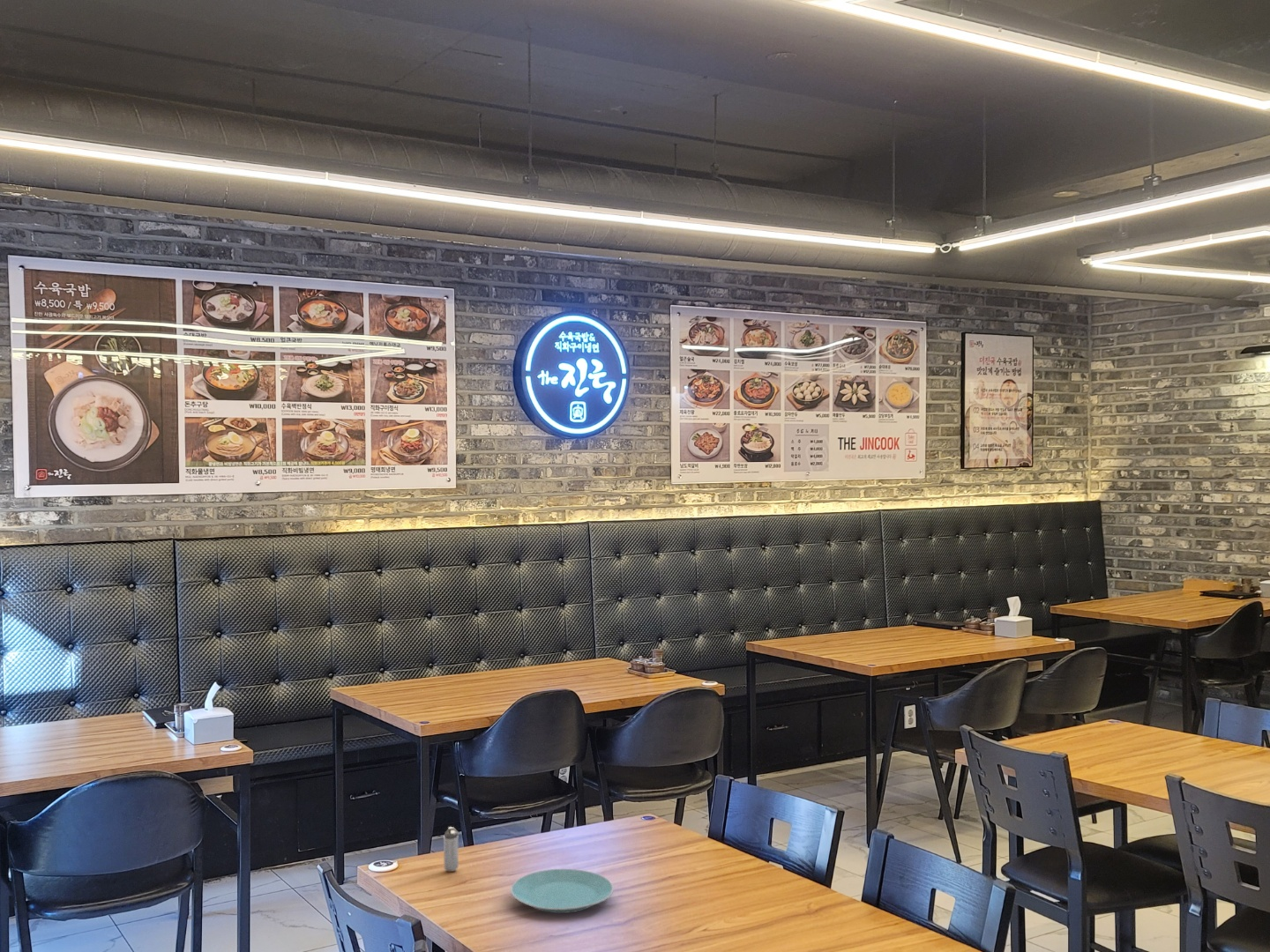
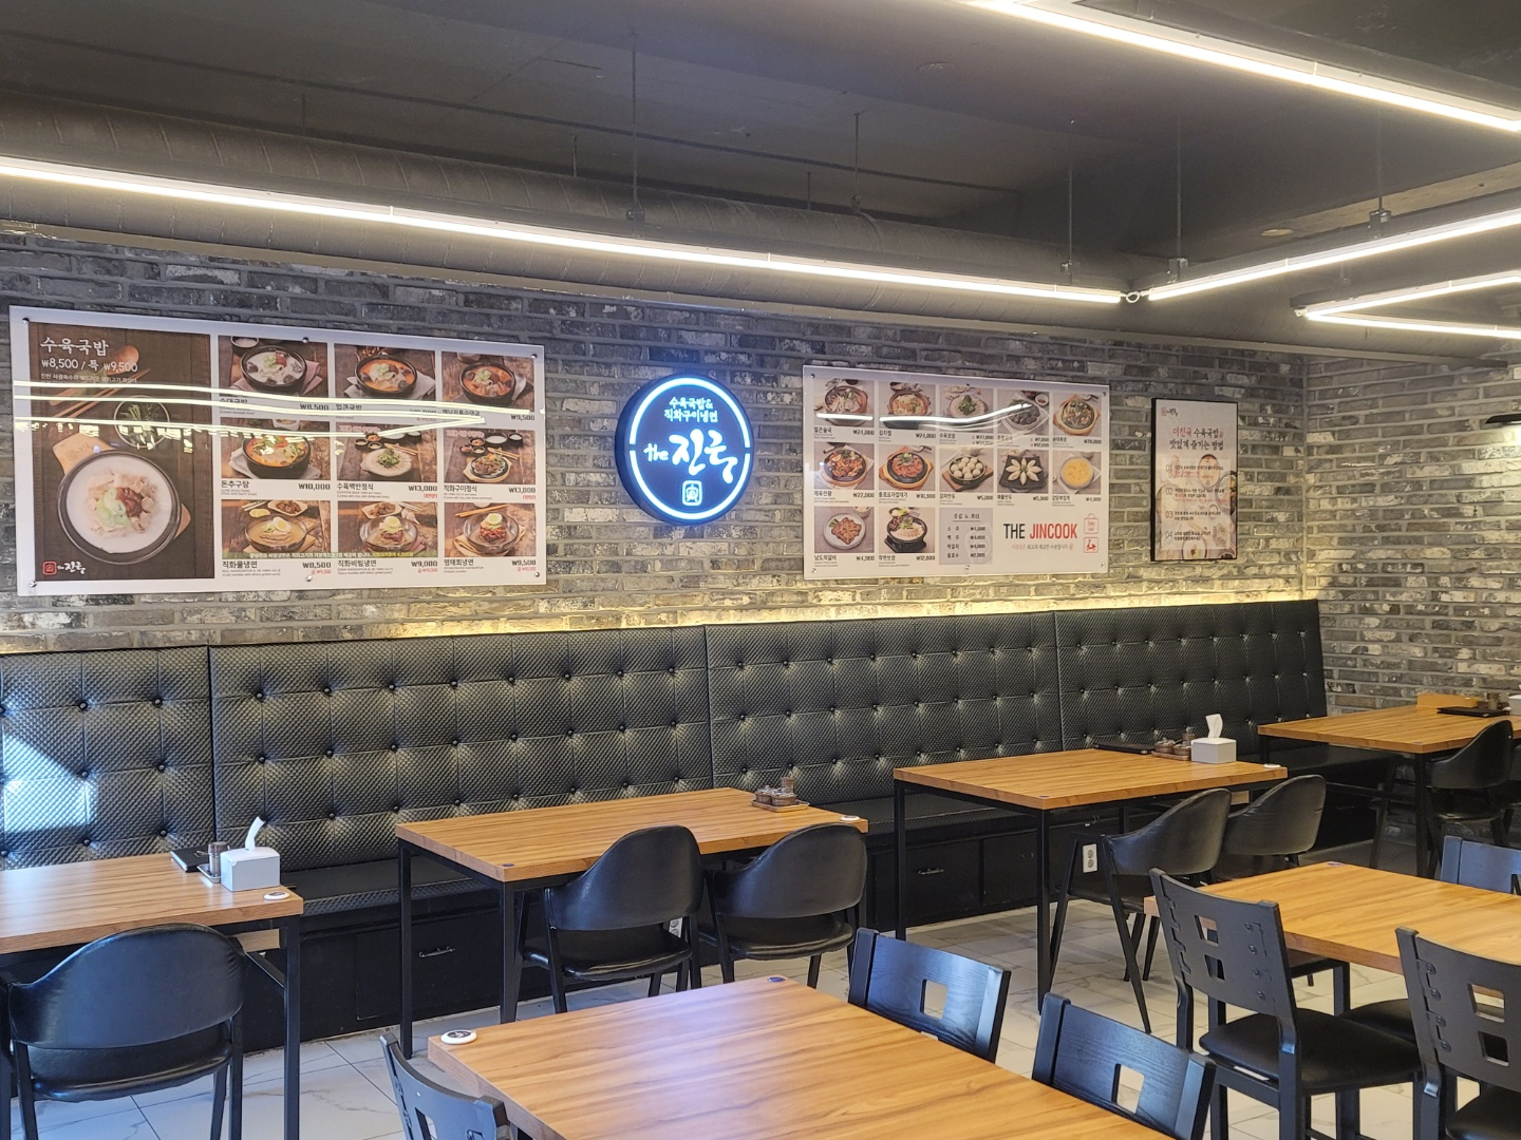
- shaker [443,826,459,873]
- plate [510,868,615,914]
